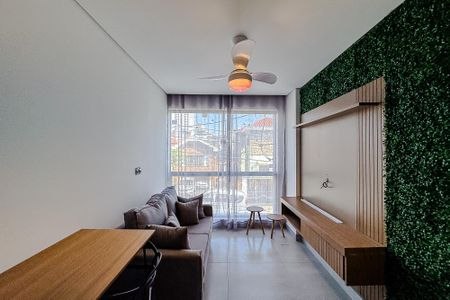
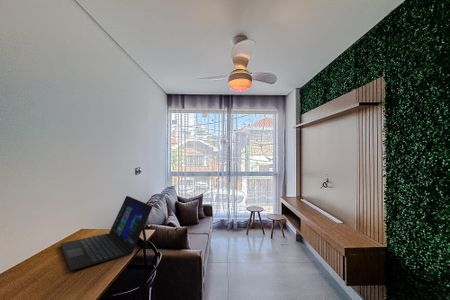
+ laptop [59,195,154,271]
